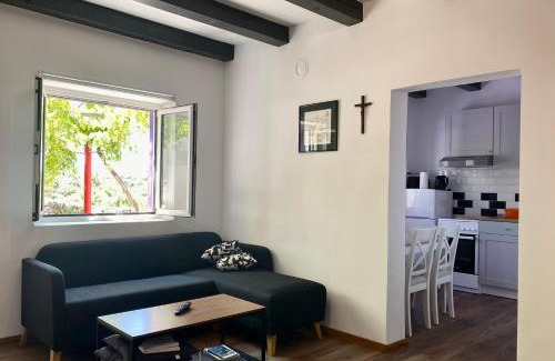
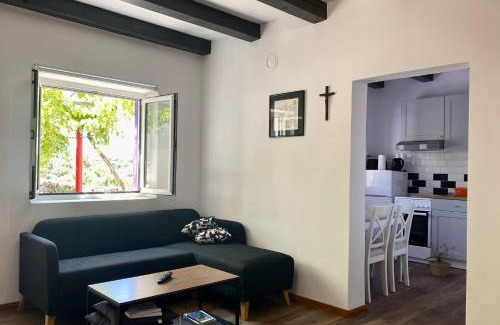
+ potted plant [424,242,457,278]
